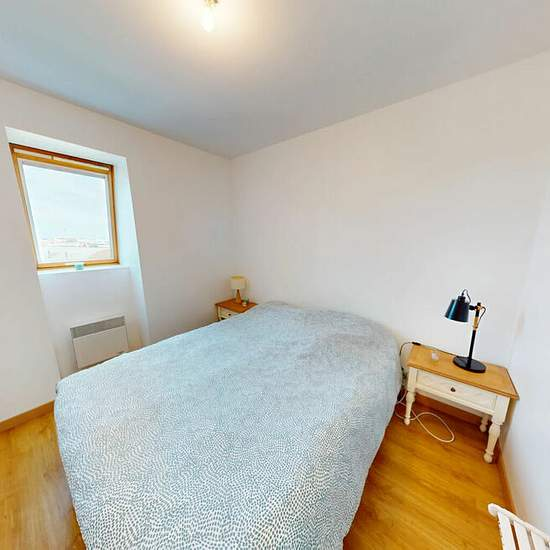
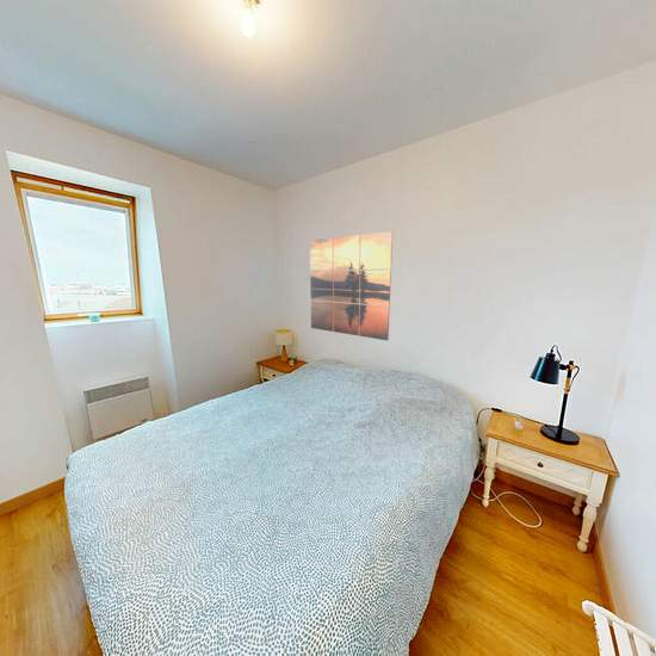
+ wall art [309,230,394,341]
